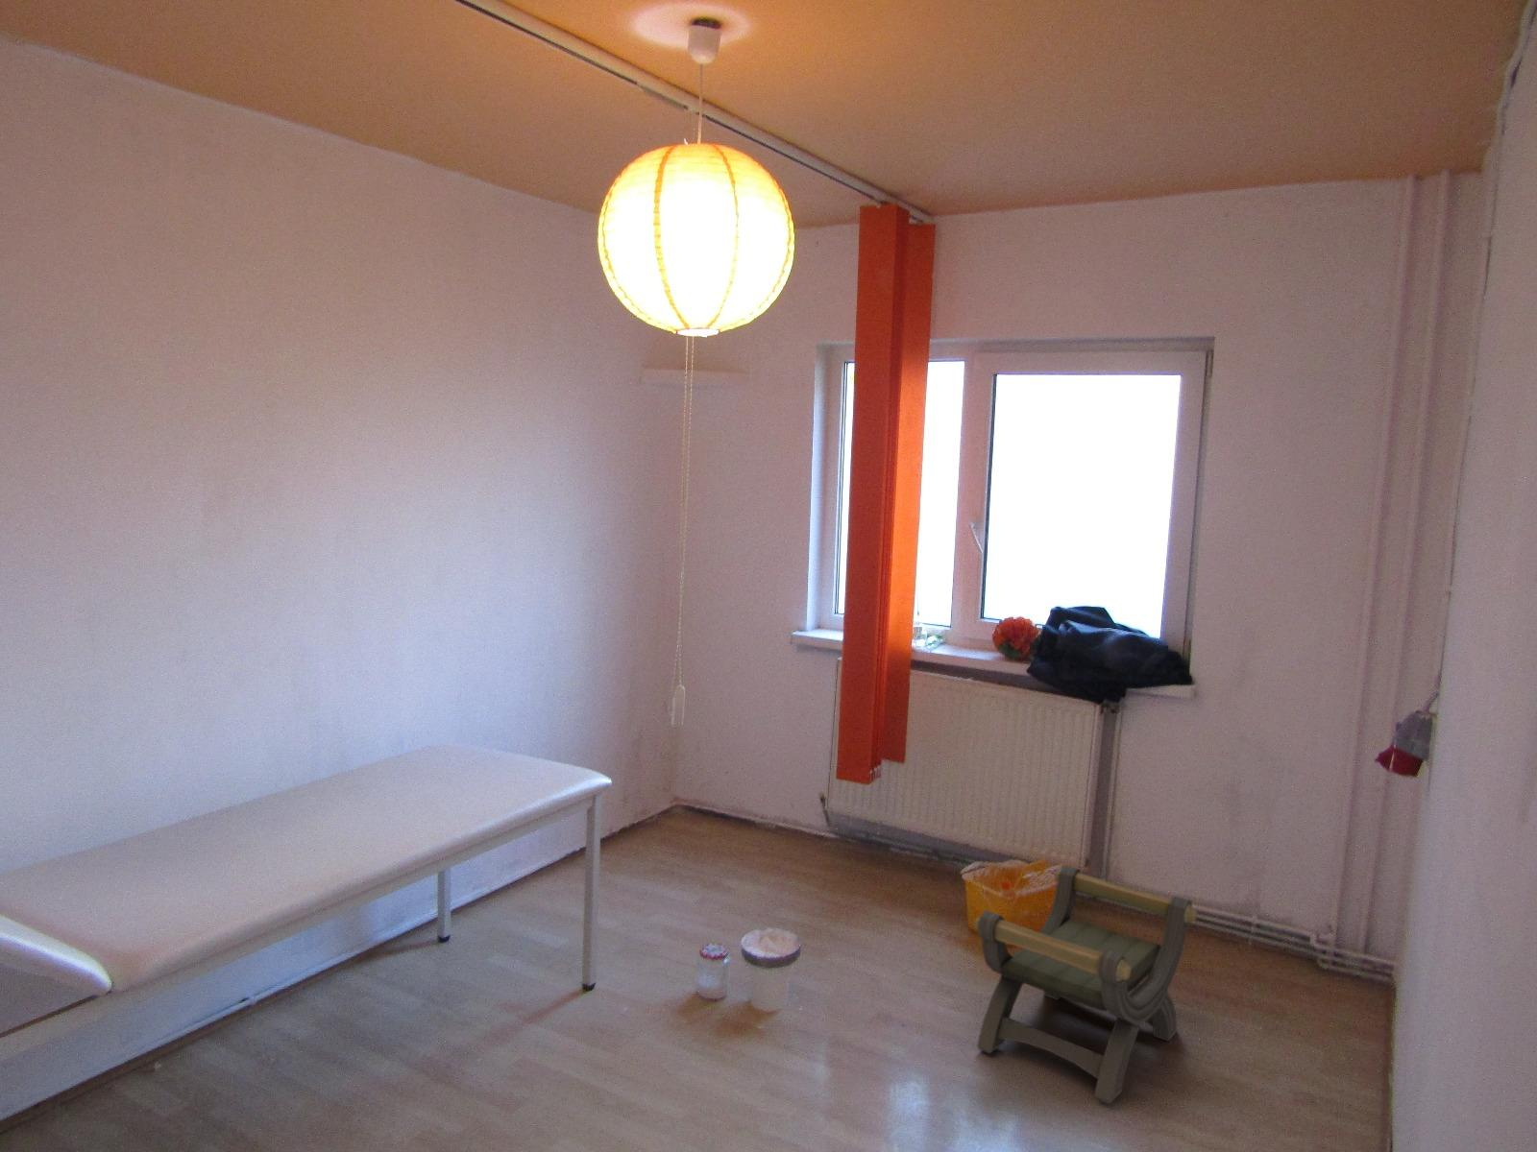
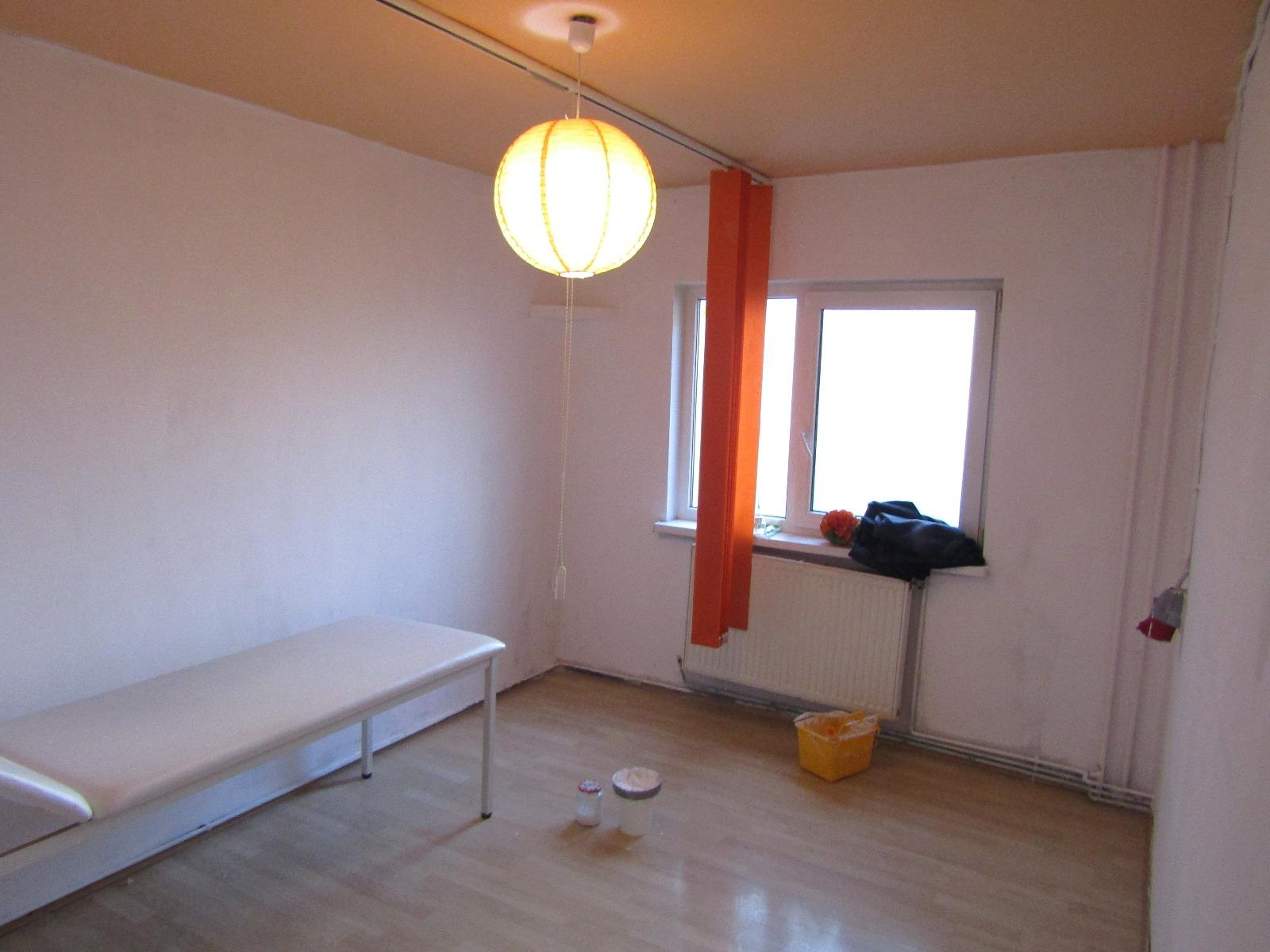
- stool [974,864,1198,1105]
